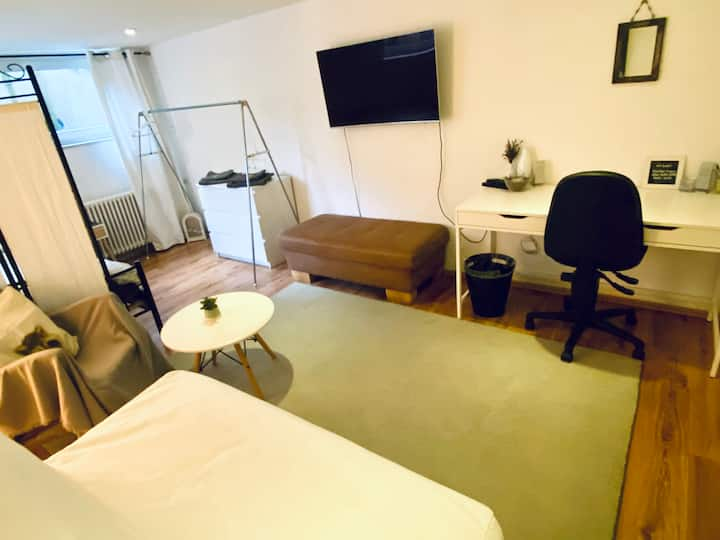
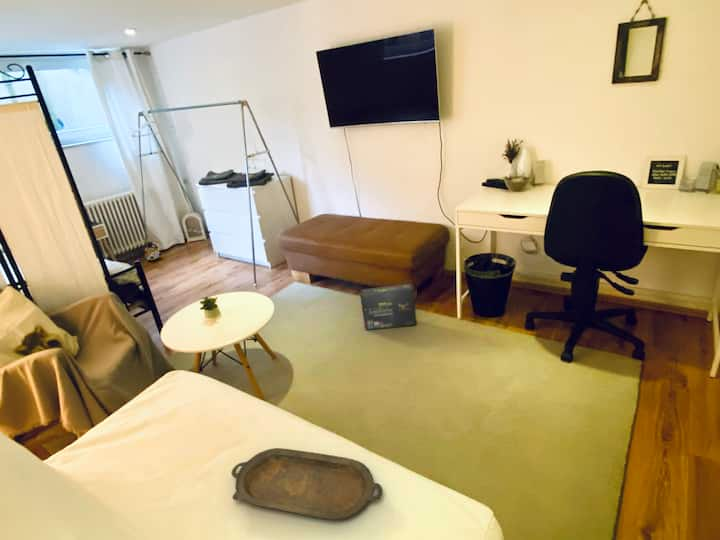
+ plush toy [142,243,162,261]
+ box [359,283,417,331]
+ serving tray [230,447,383,521]
